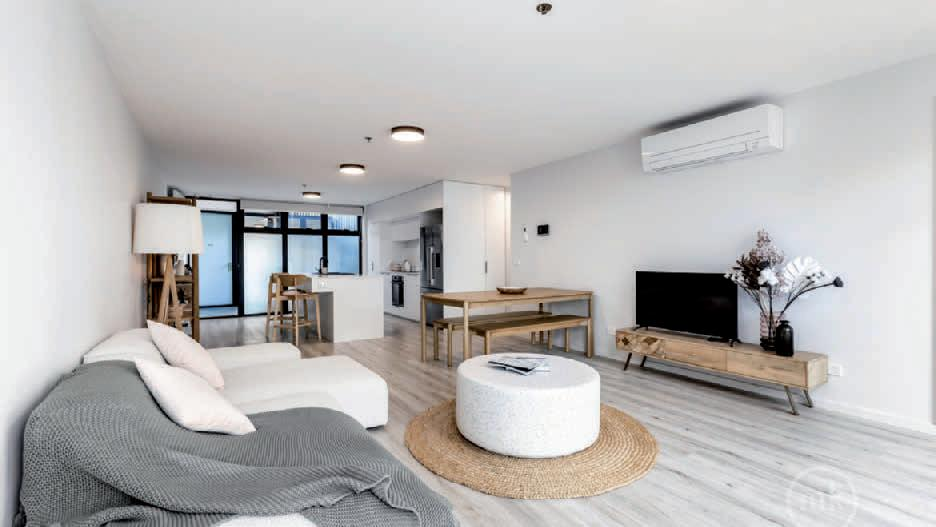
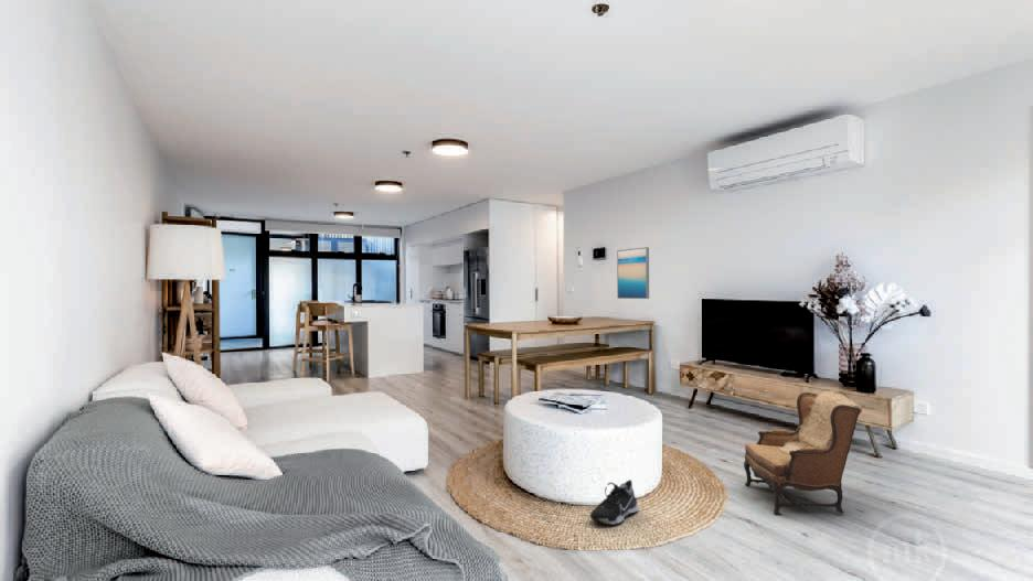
+ wall art [616,246,650,300]
+ armchair [743,389,938,524]
+ shoe [588,478,640,527]
